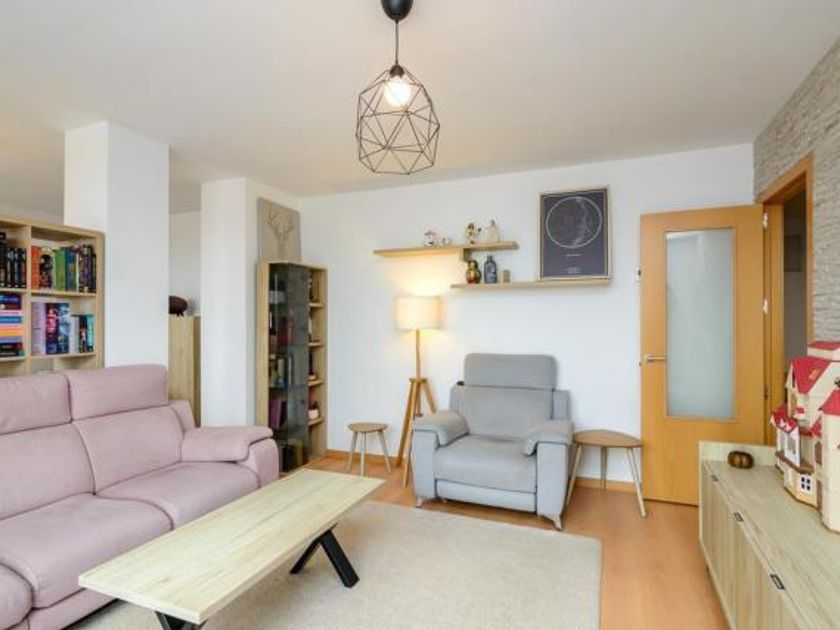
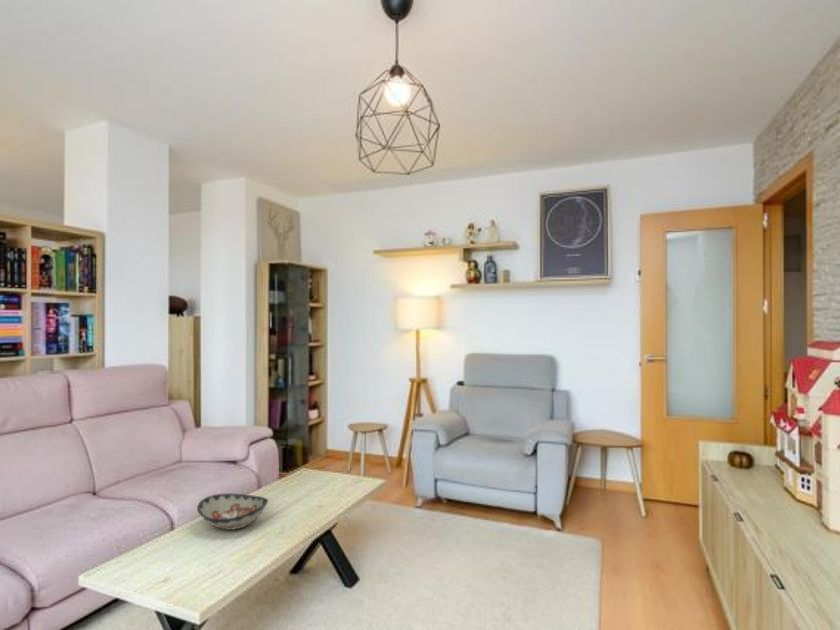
+ decorative bowl [196,492,269,531]
